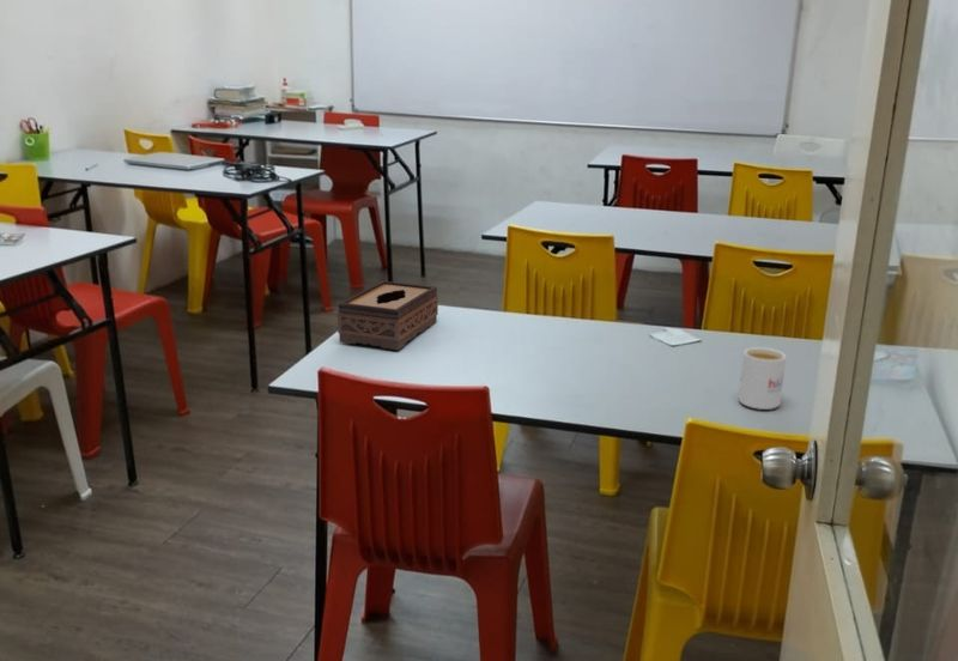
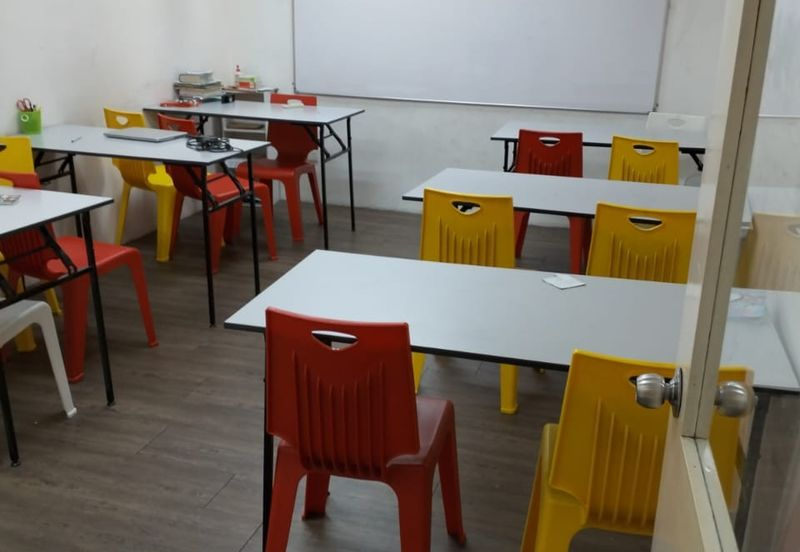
- tissue box [336,280,439,351]
- mug [738,346,787,411]
